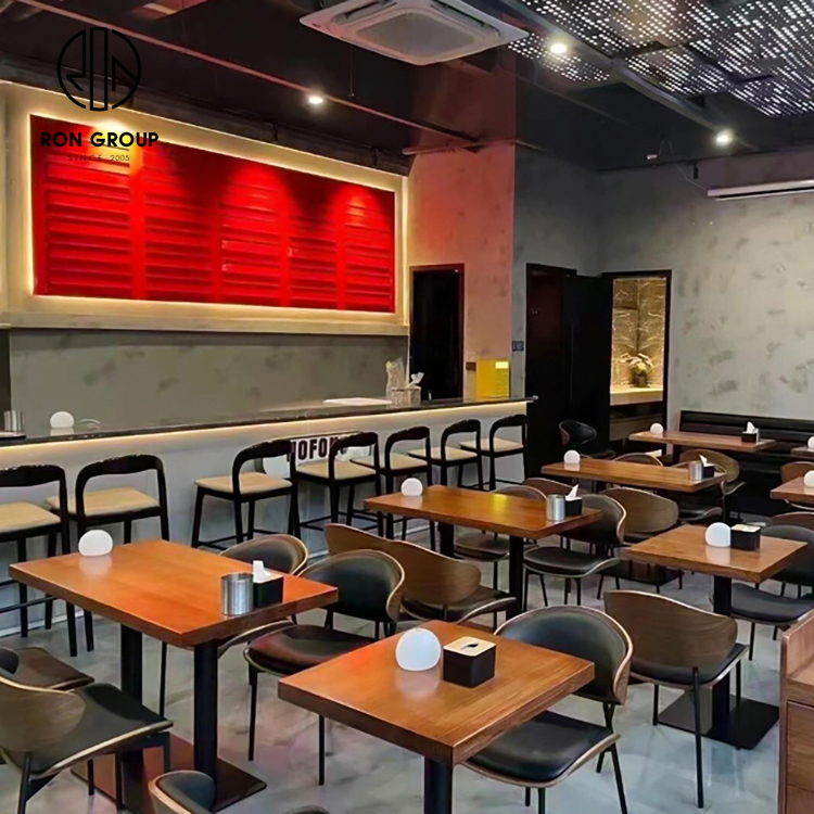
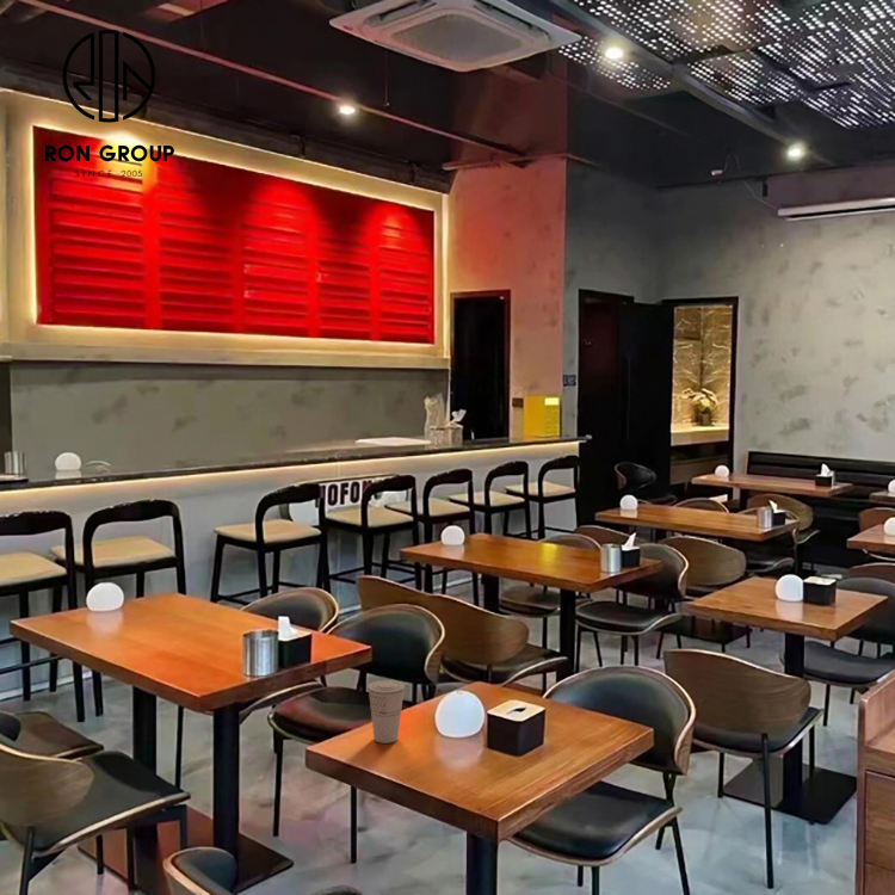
+ cup [366,679,407,745]
